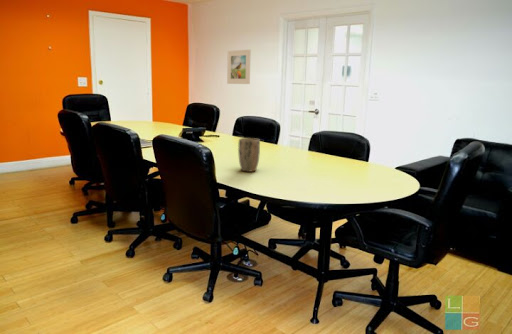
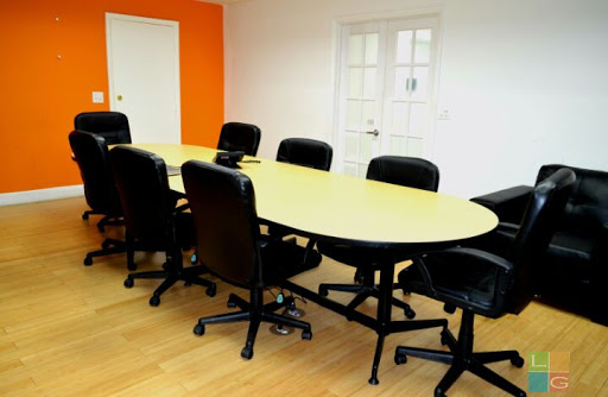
- plant pot [237,137,261,173]
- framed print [226,49,252,85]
